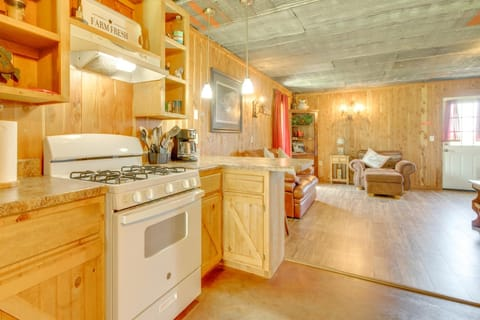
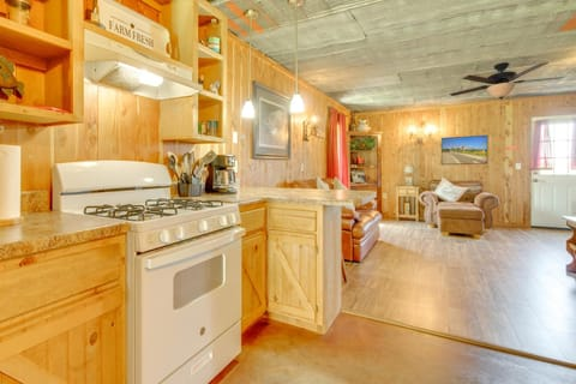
+ ceiling fan [449,61,565,115]
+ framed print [440,134,490,166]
